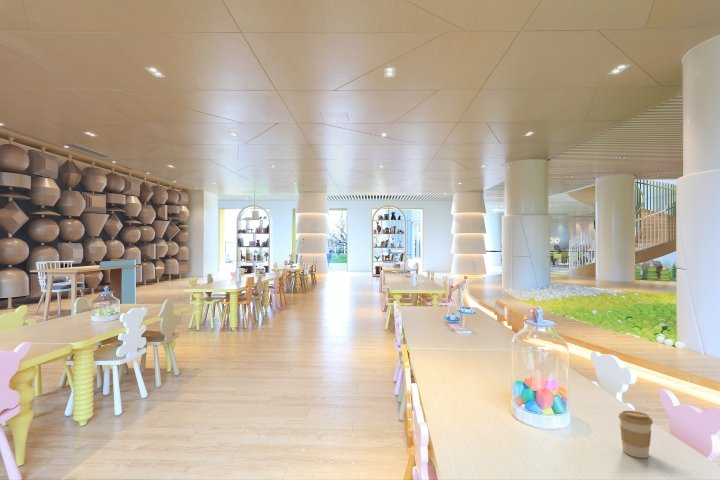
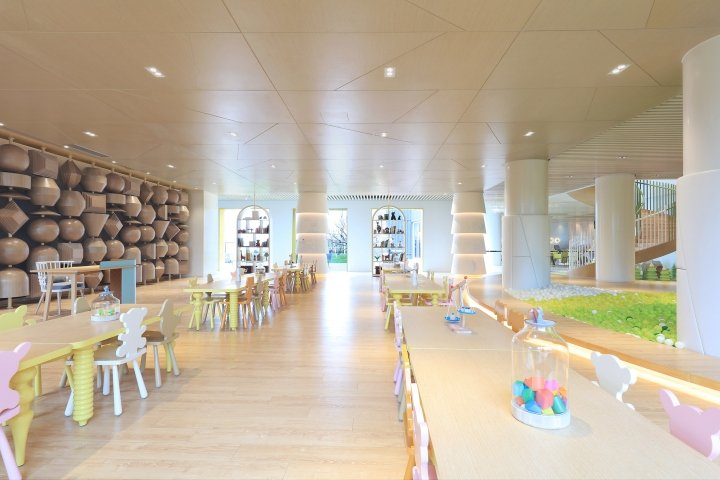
- coffee cup [617,410,654,459]
